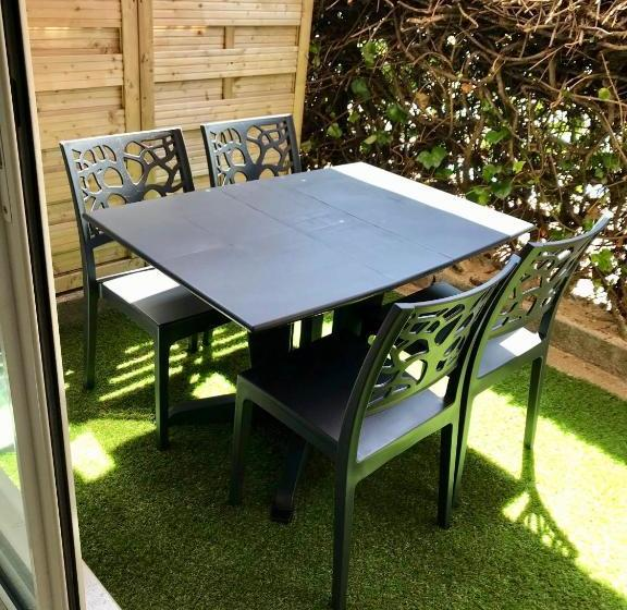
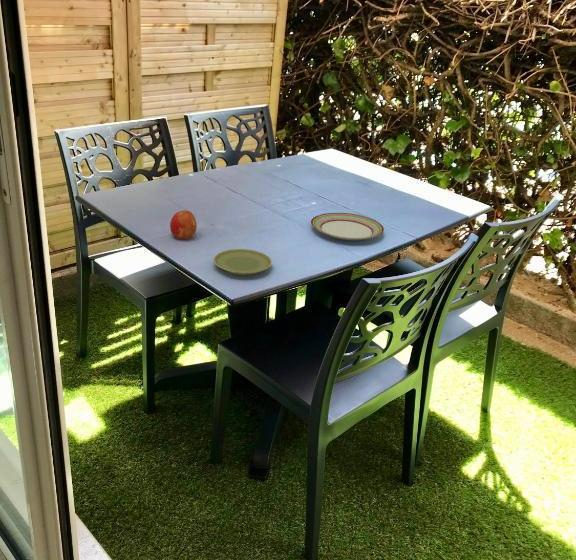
+ plate [212,248,273,276]
+ fruit [169,209,198,240]
+ plate [310,212,385,241]
